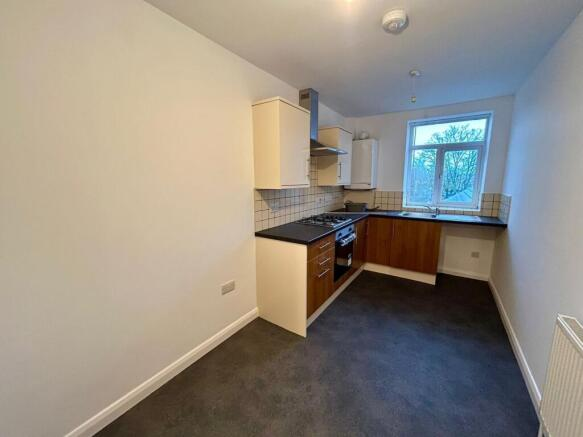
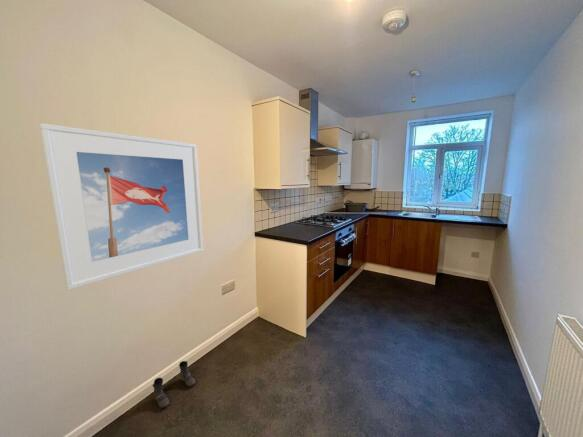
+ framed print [38,122,204,291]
+ boots [152,360,197,409]
